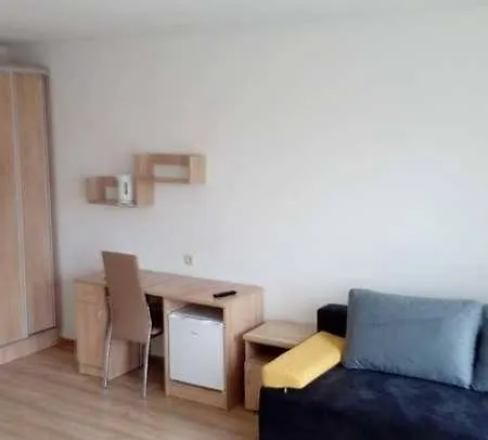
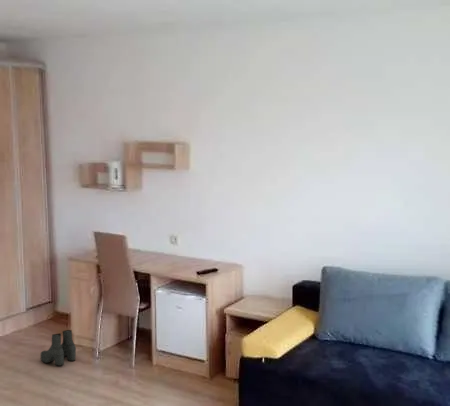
+ boots [39,329,77,367]
